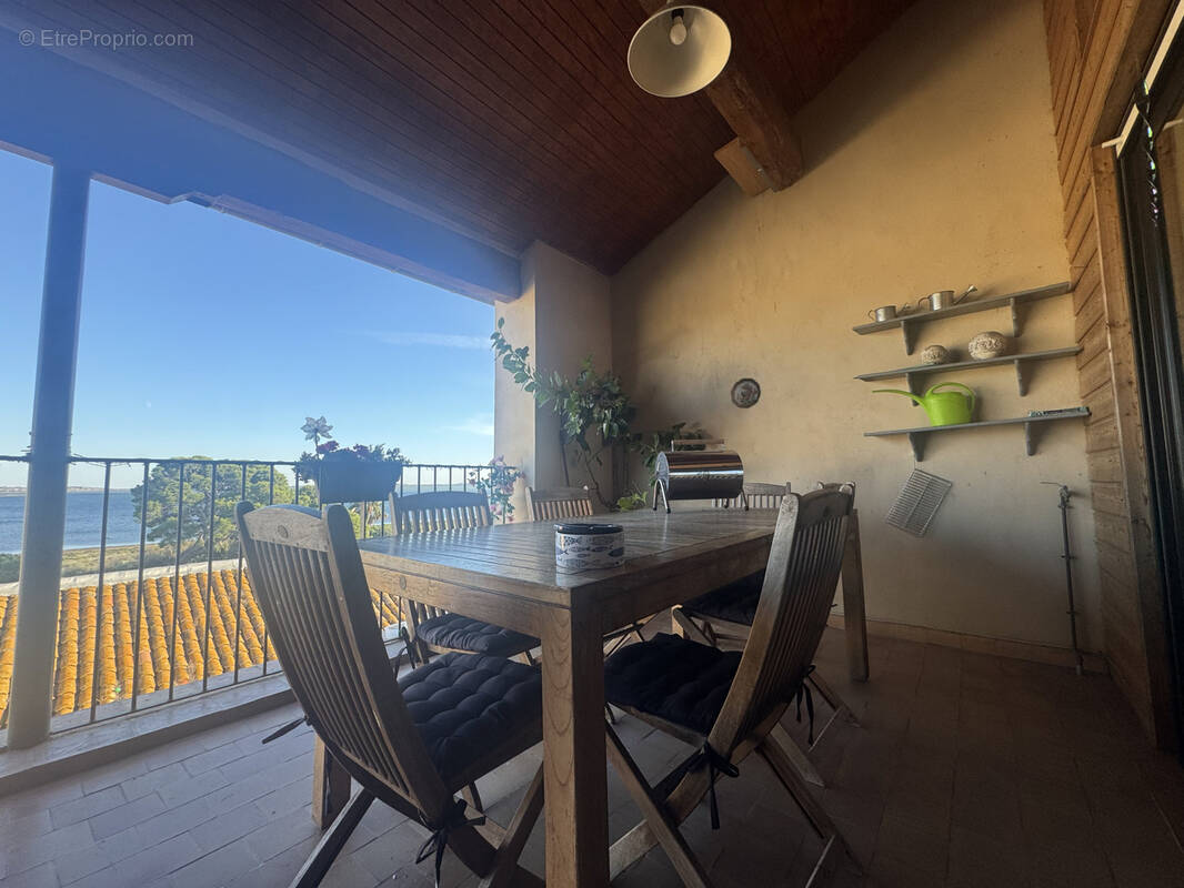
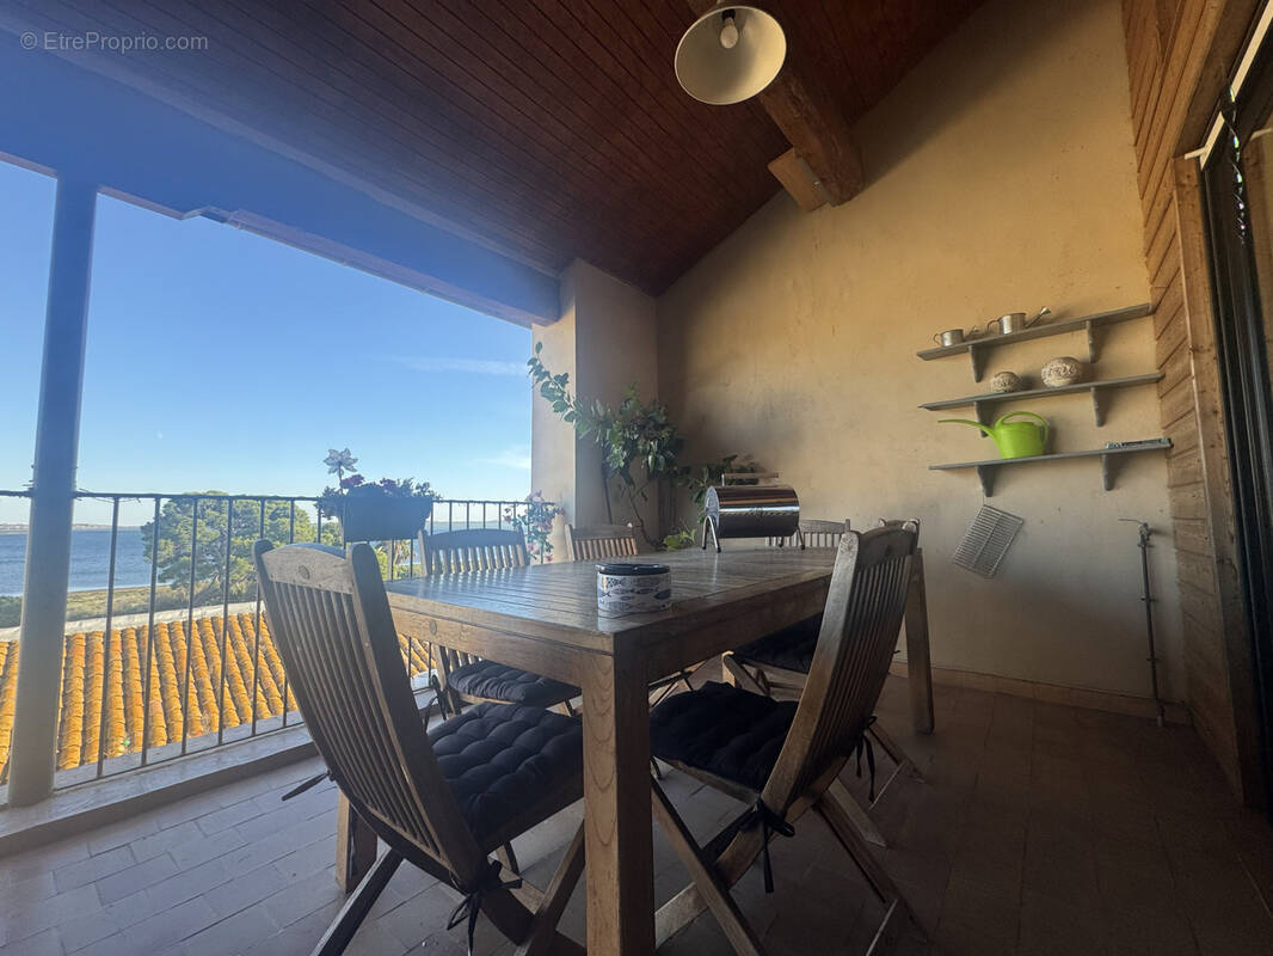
- decorative plate [730,377,762,410]
